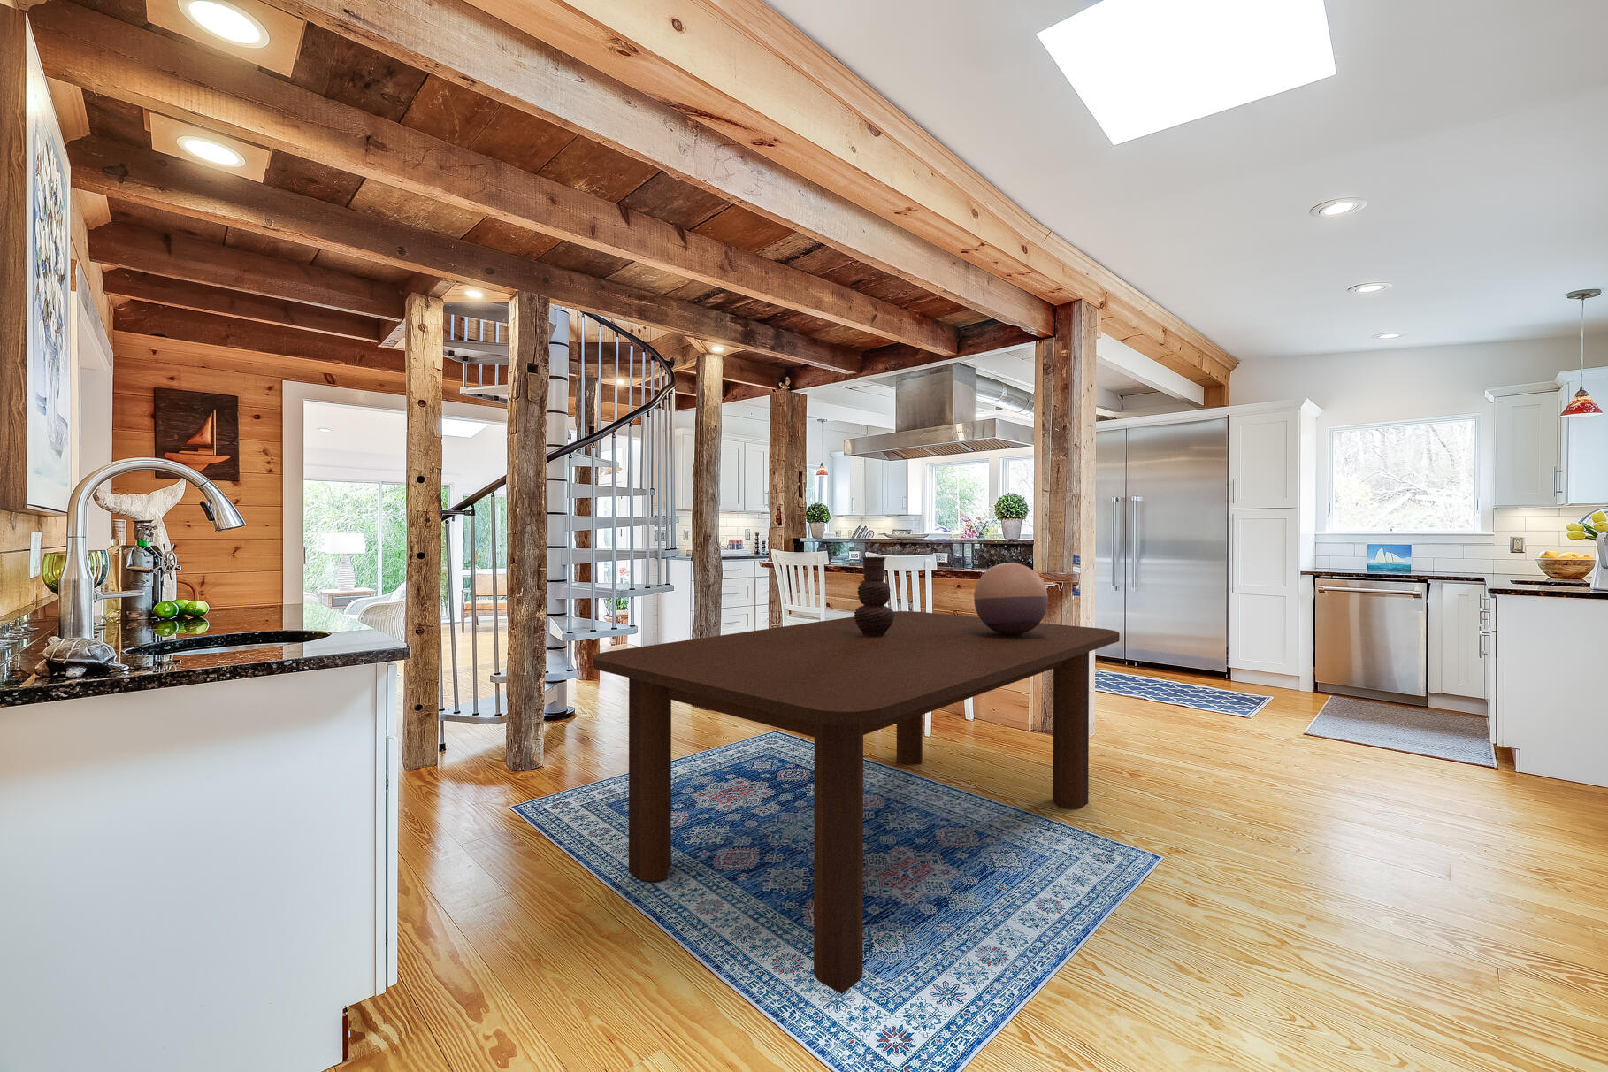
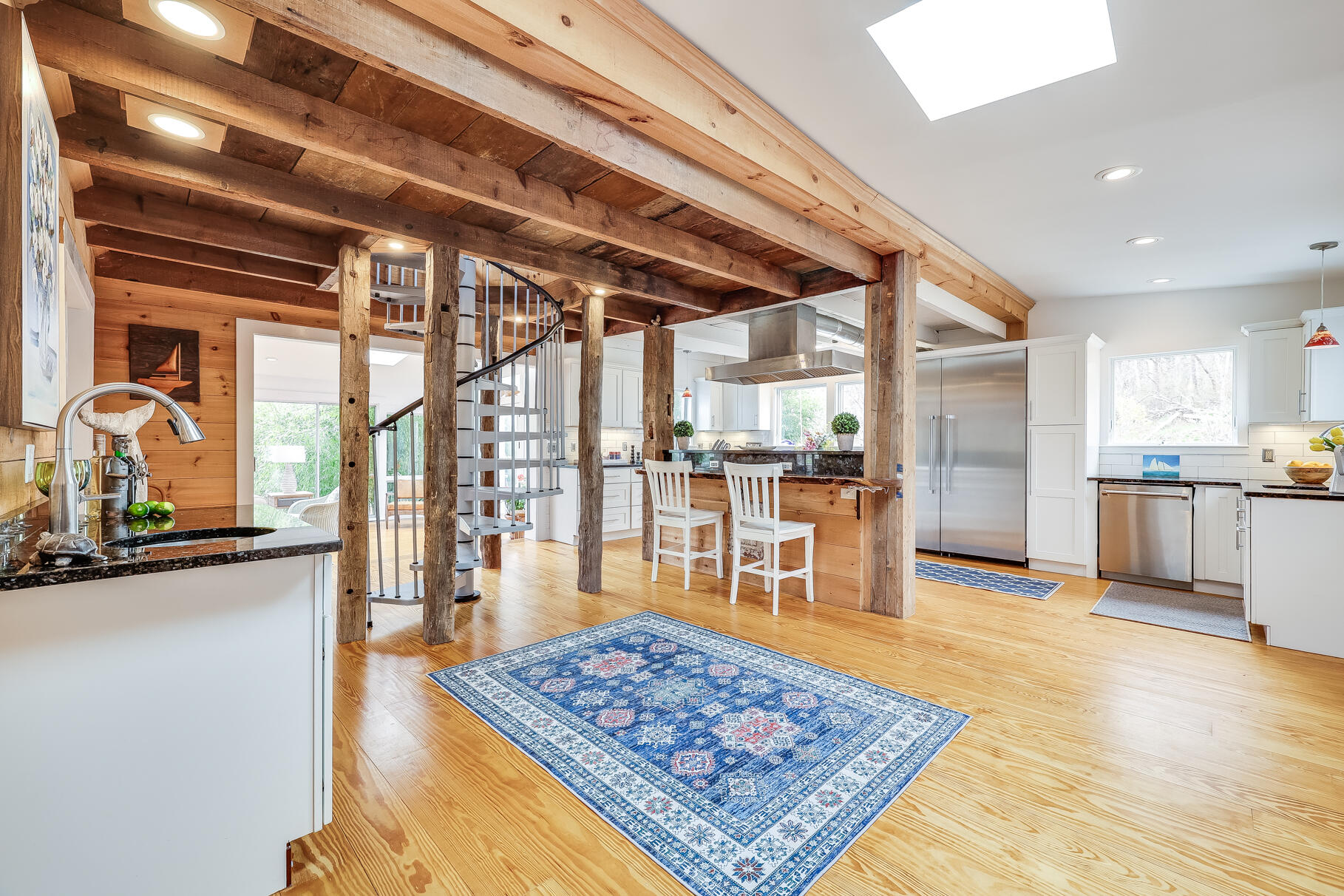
- decorative bowl [973,561,1050,635]
- dining table [592,610,1121,995]
- vase [853,556,894,636]
